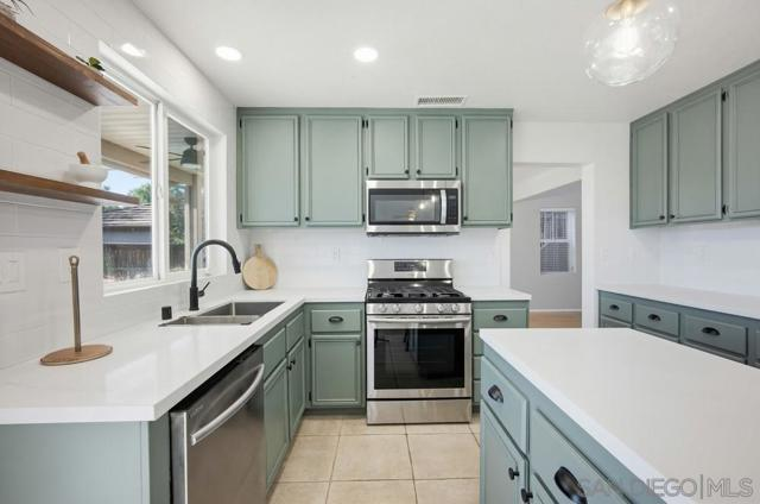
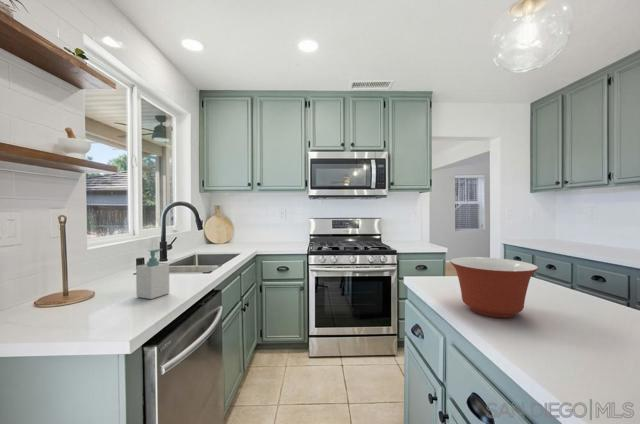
+ soap bottle [135,248,170,300]
+ mixing bowl [449,256,539,318]
